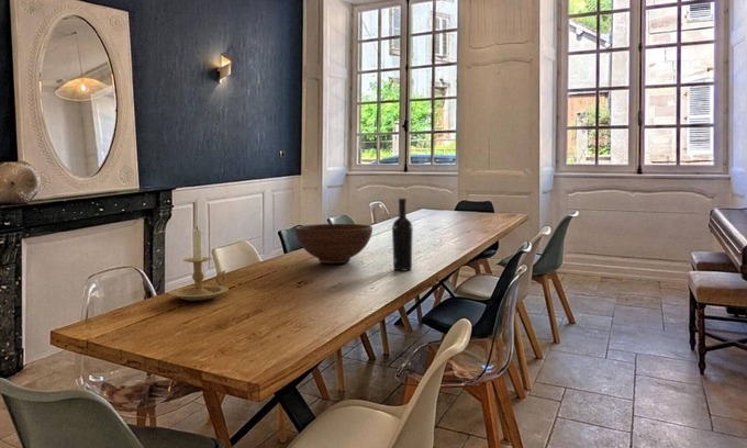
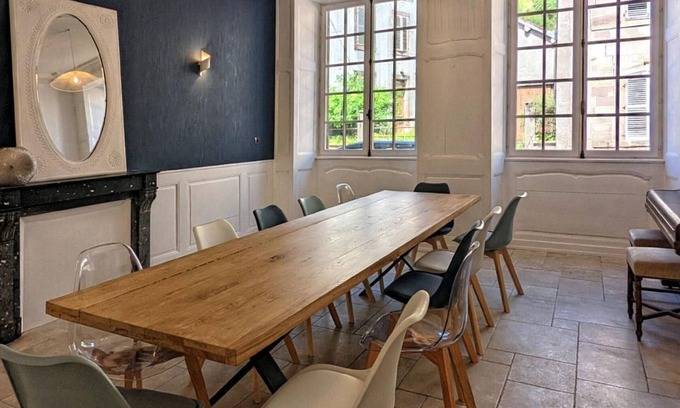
- candle holder [167,225,230,302]
- fruit bowl [294,223,374,265]
- wine bottle [391,198,414,271]
